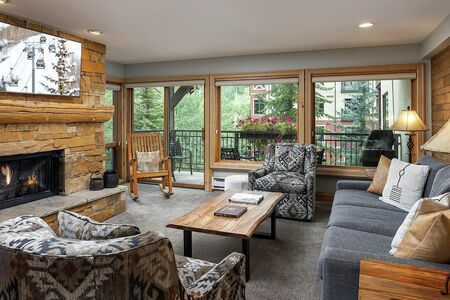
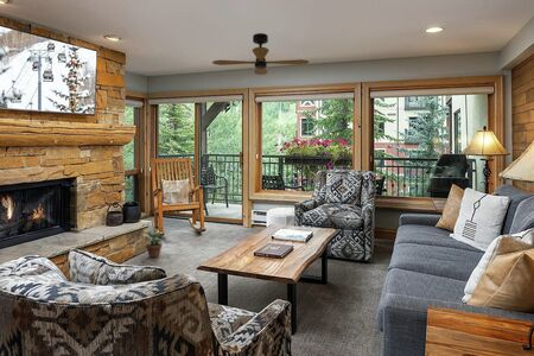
+ potted plant [140,227,166,259]
+ ceiling fan [211,32,310,76]
